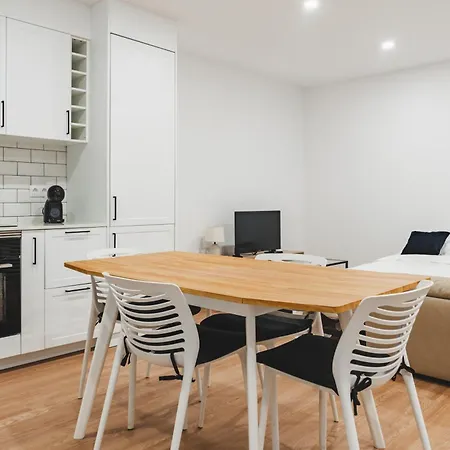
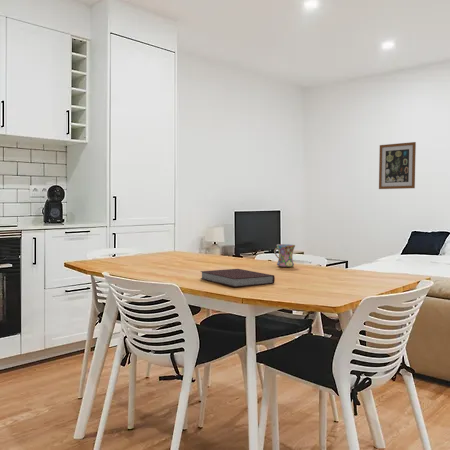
+ notebook [200,268,276,288]
+ mug [273,243,296,268]
+ wall art [378,141,417,190]
